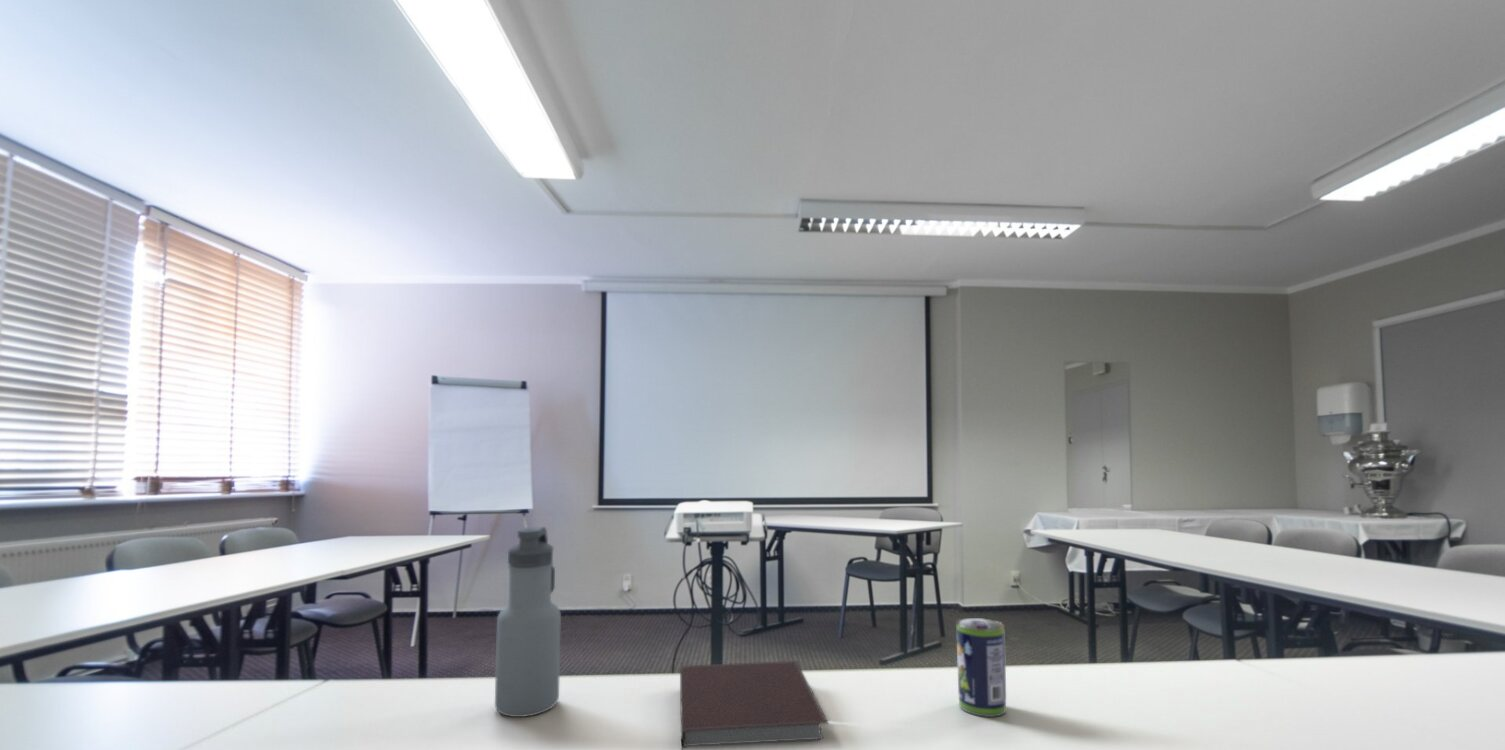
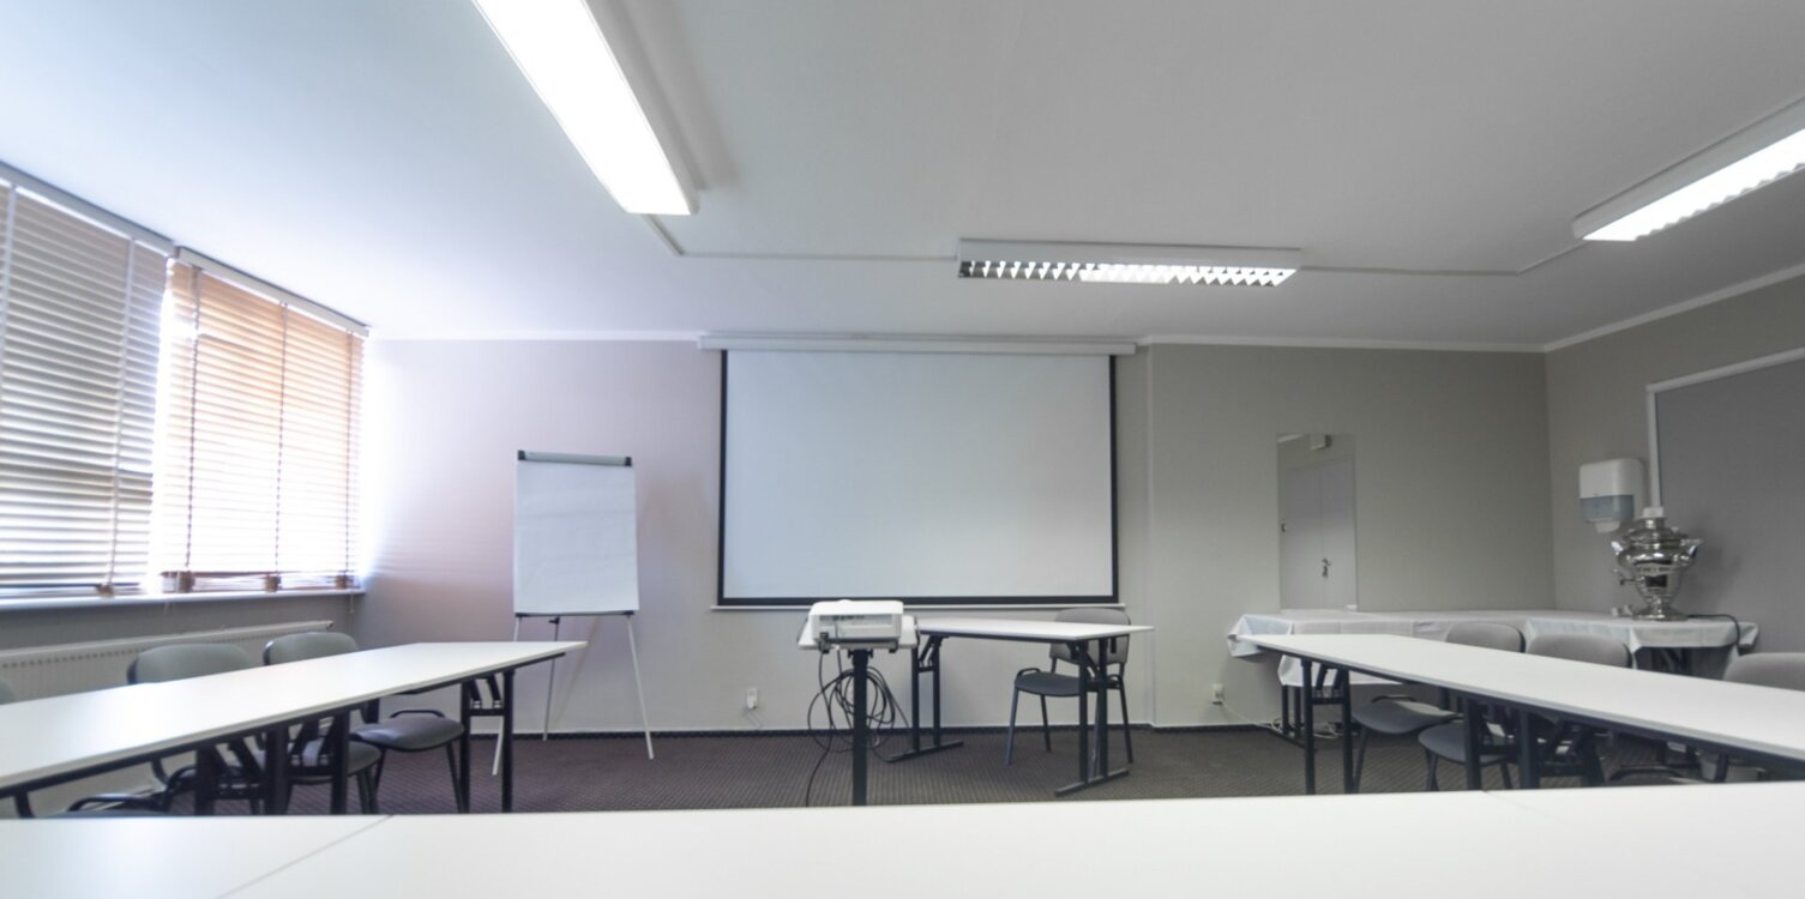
- water bottle [494,526,562,718]
- beverage can [955,617,1007,718]
- notebook [679,660,830,750]
